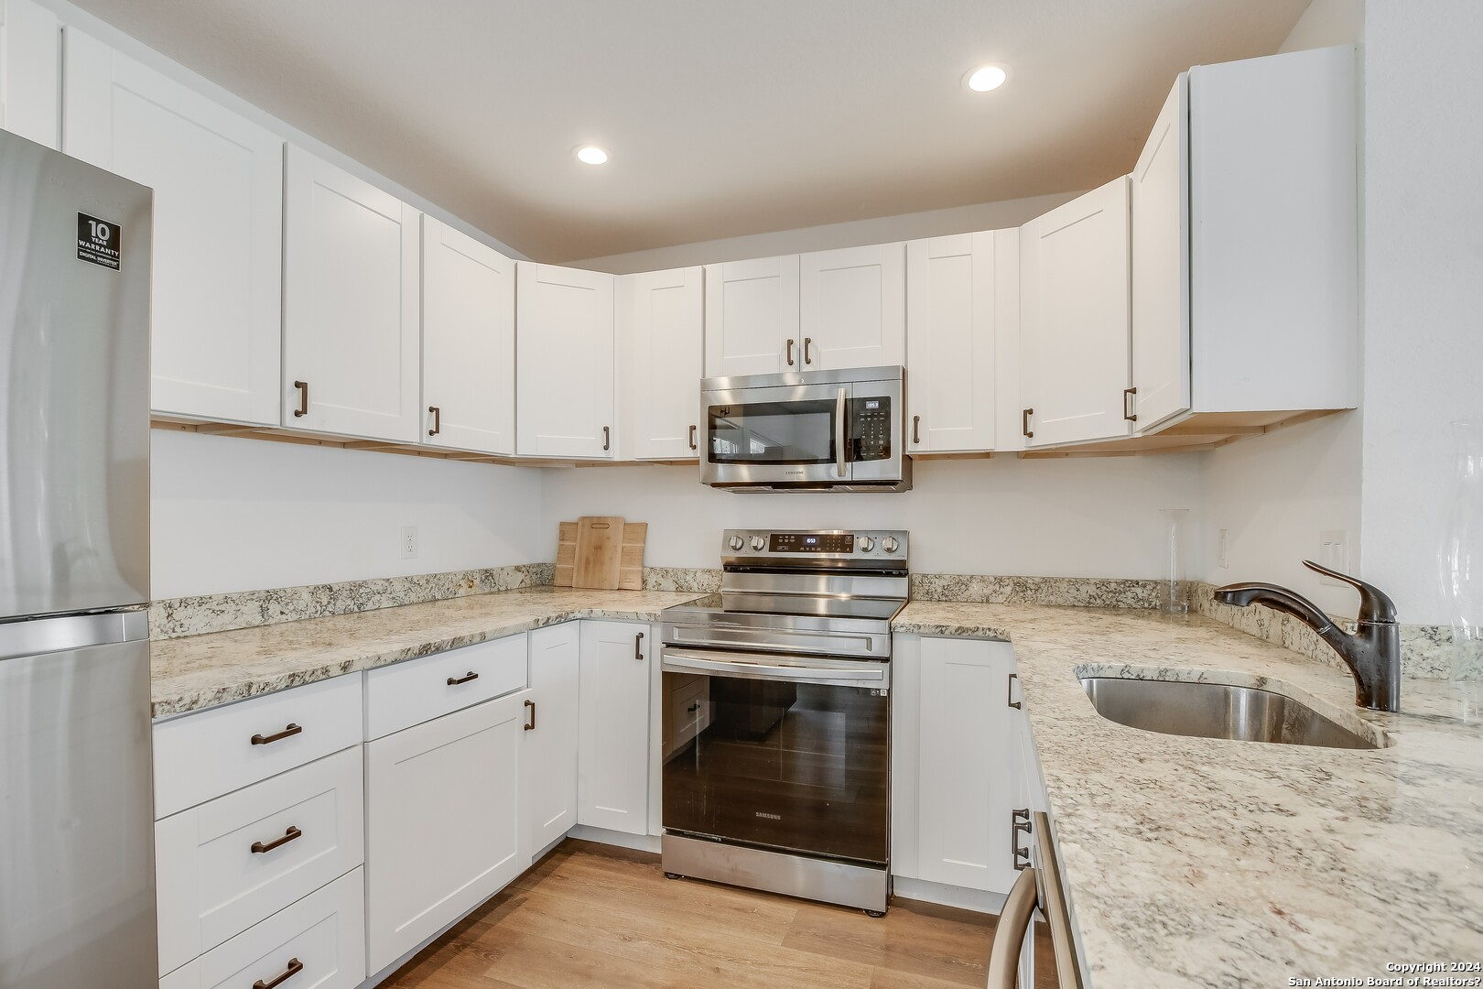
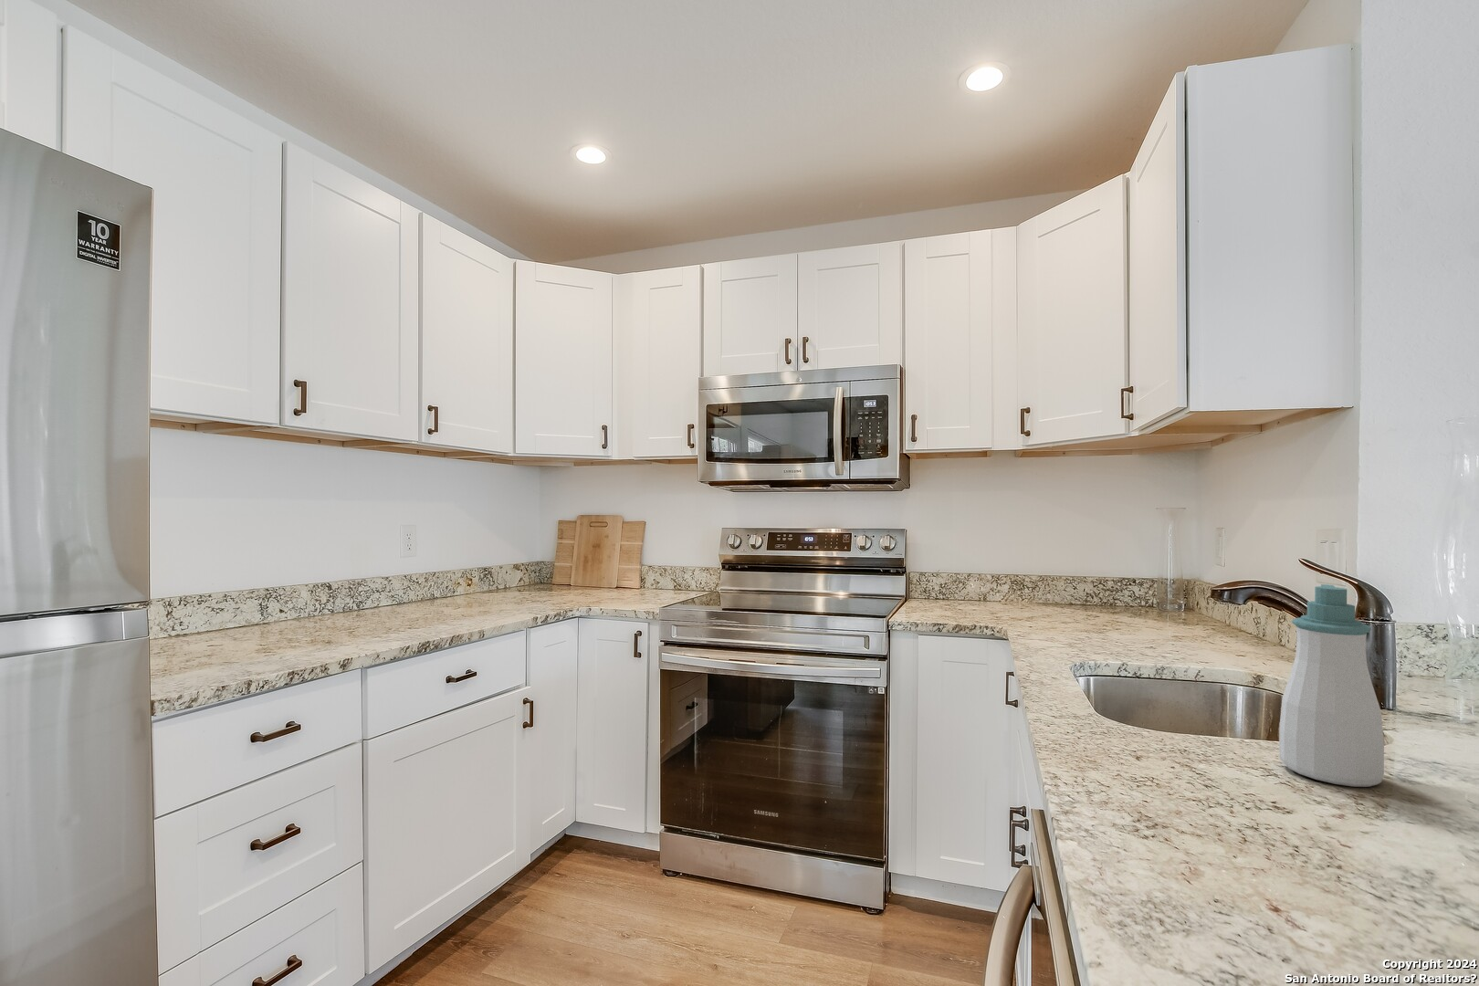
+ soap bottle [1278,583,1385,788]
